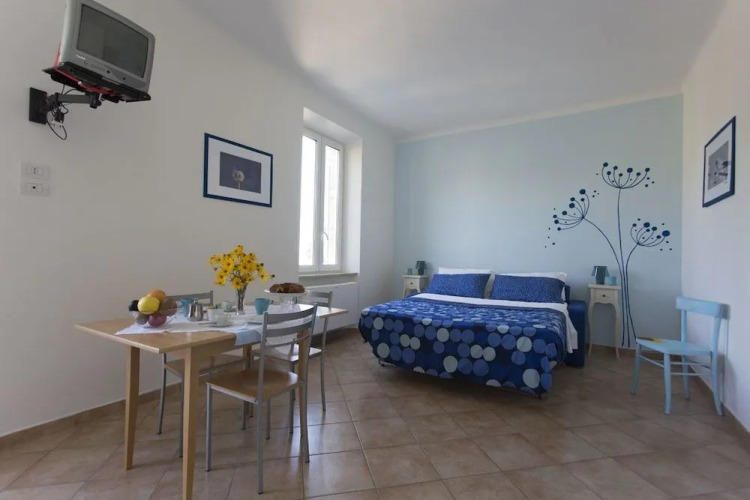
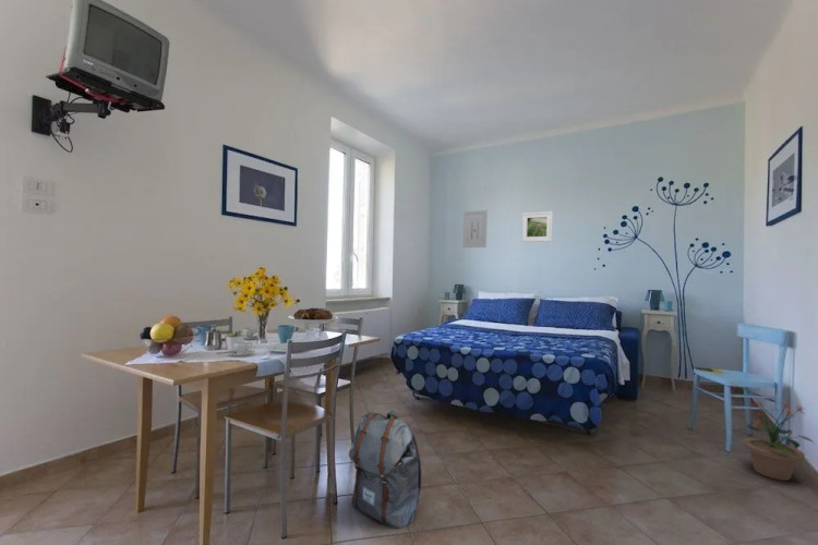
+ wall art [461,209,489,249]
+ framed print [520,210,554,243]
+ backpack [348,409,422,530]
+ potted plant [742,399,816,482]
